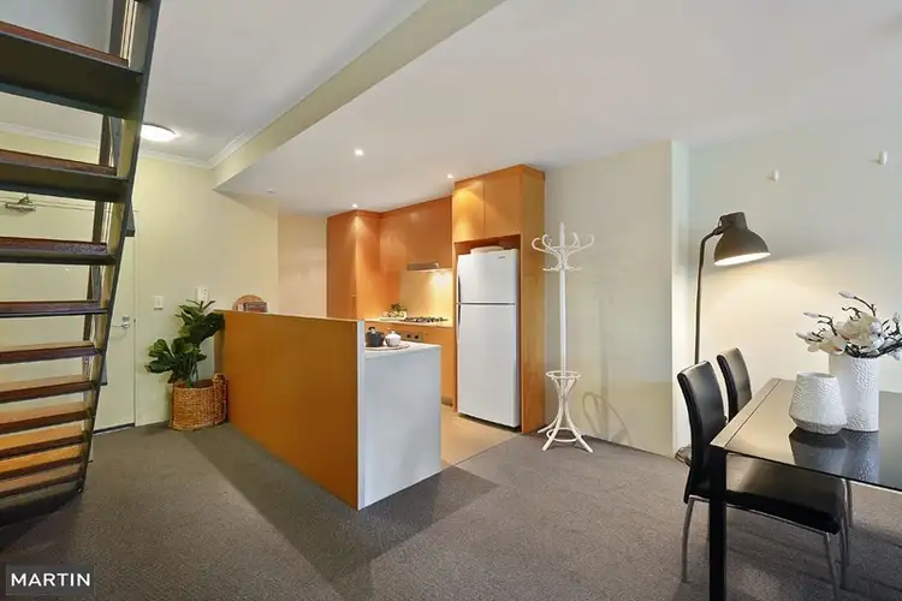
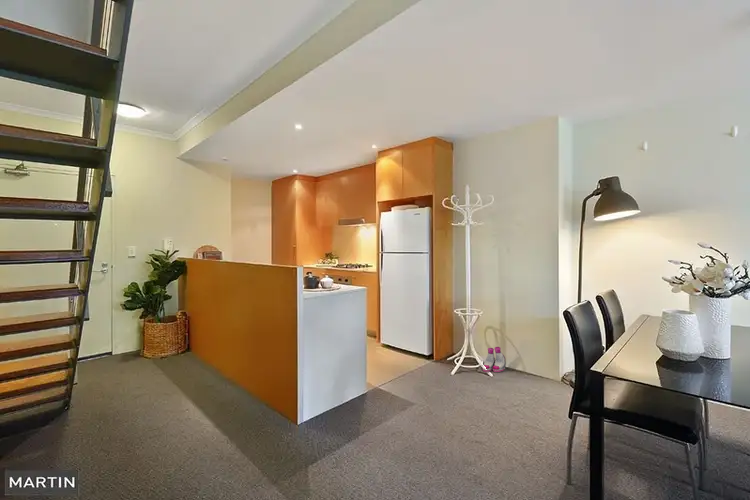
+ boots [482,346,507,373]
